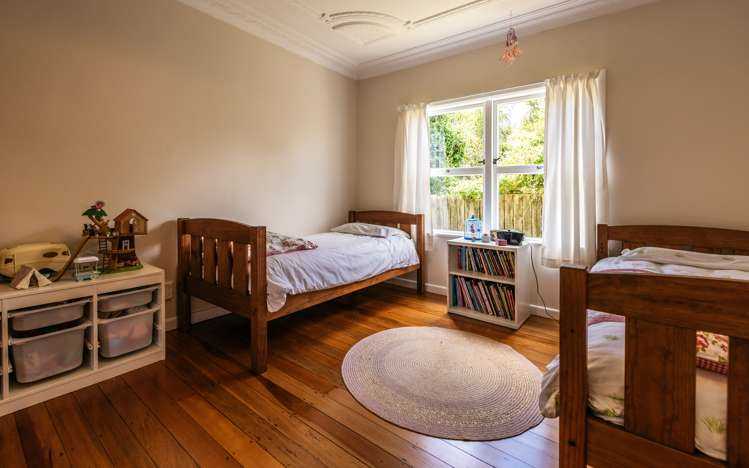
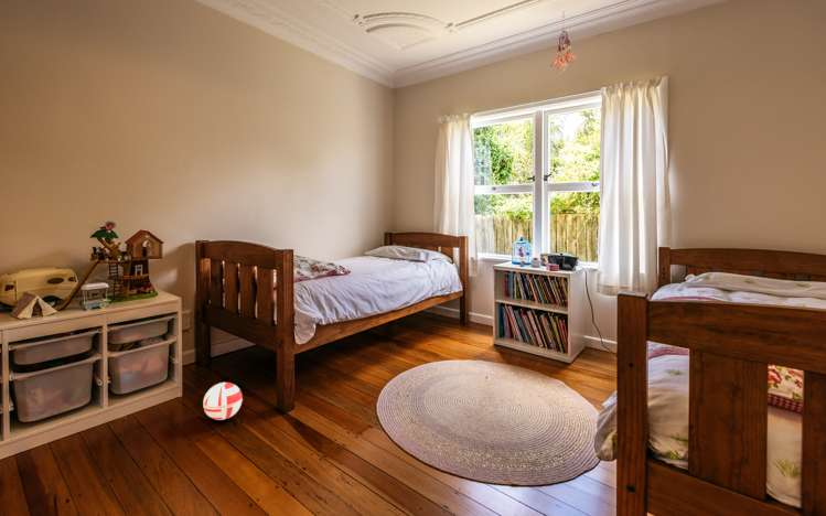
+ ball [202,381,244,421]
